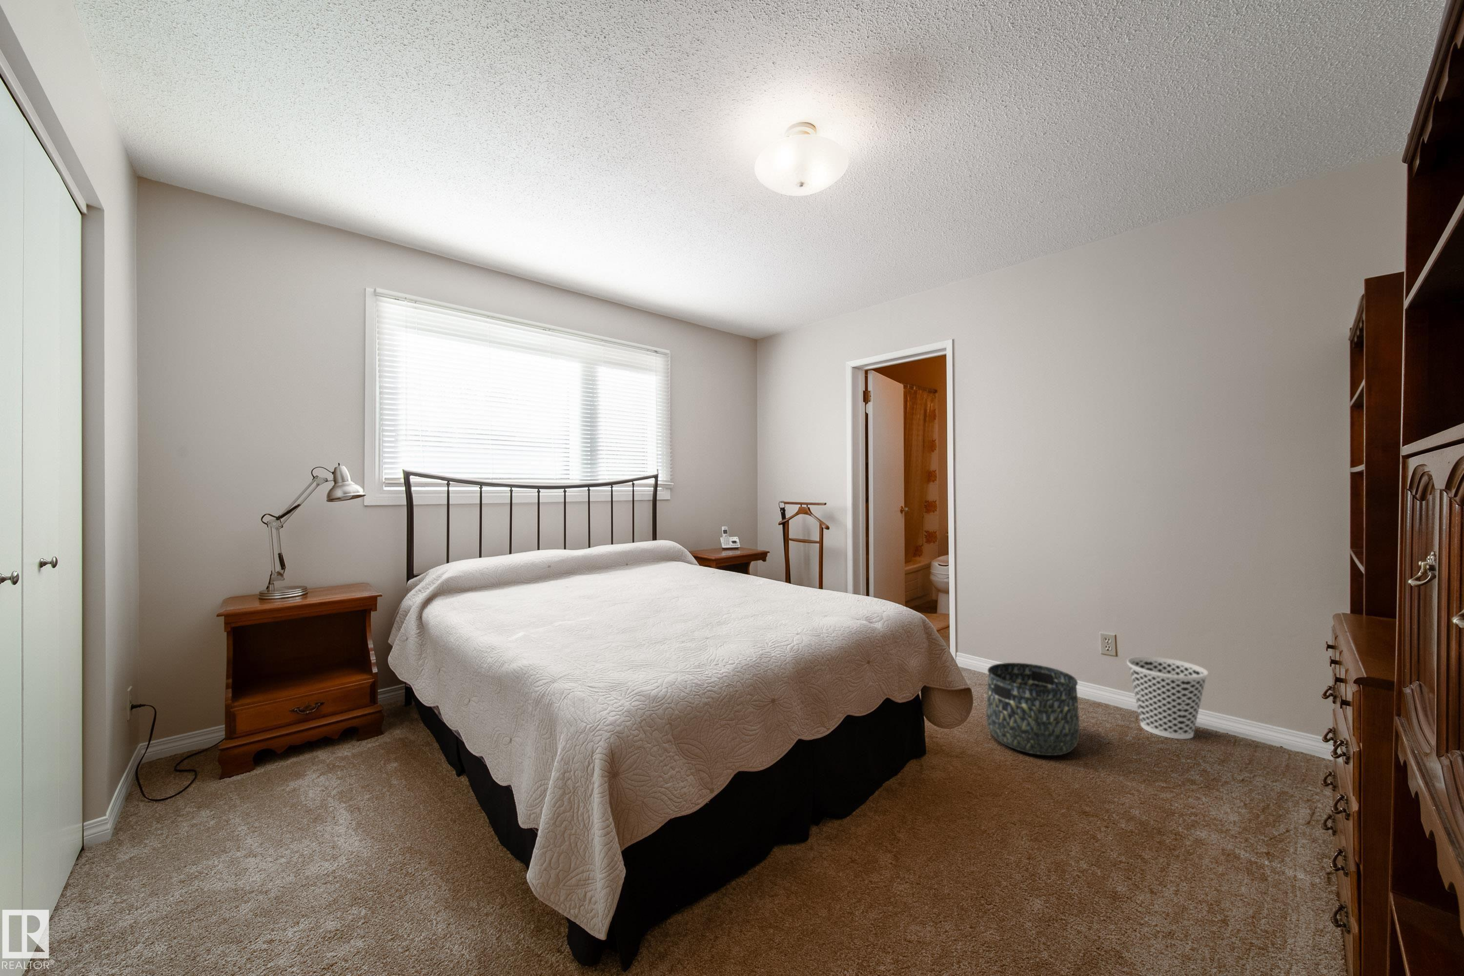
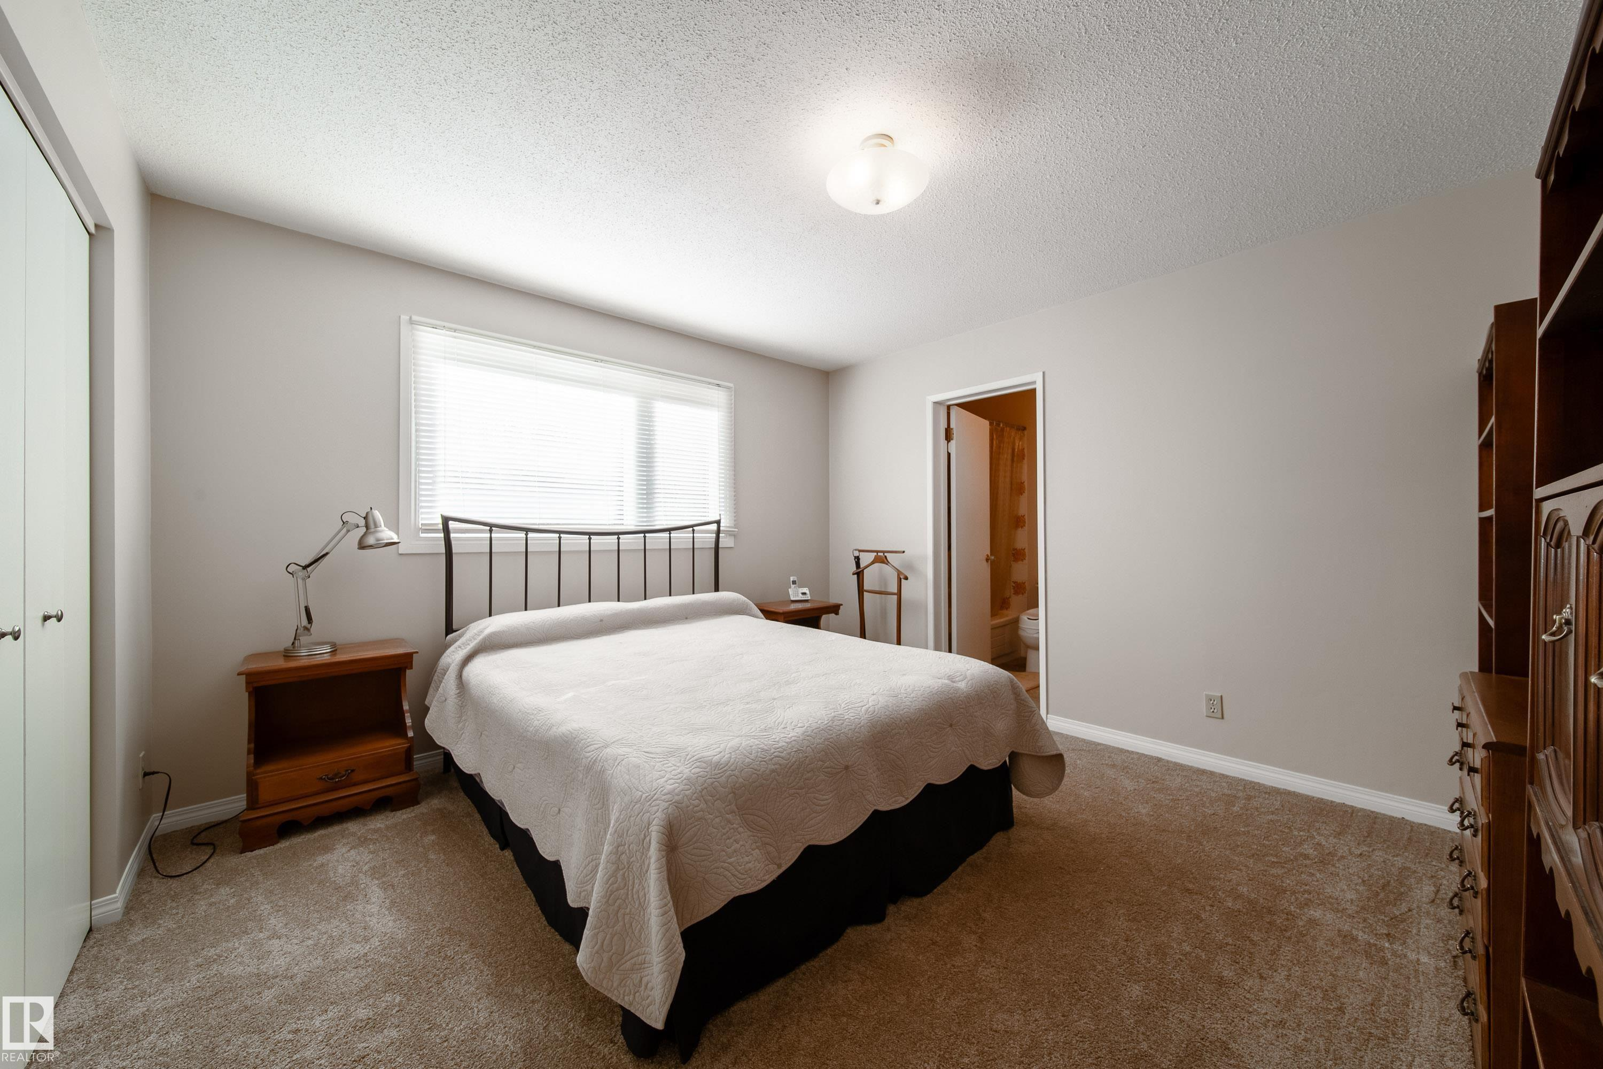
- wastebasket [1126,656,1209,740]
- basket [986,662,1079,756]
